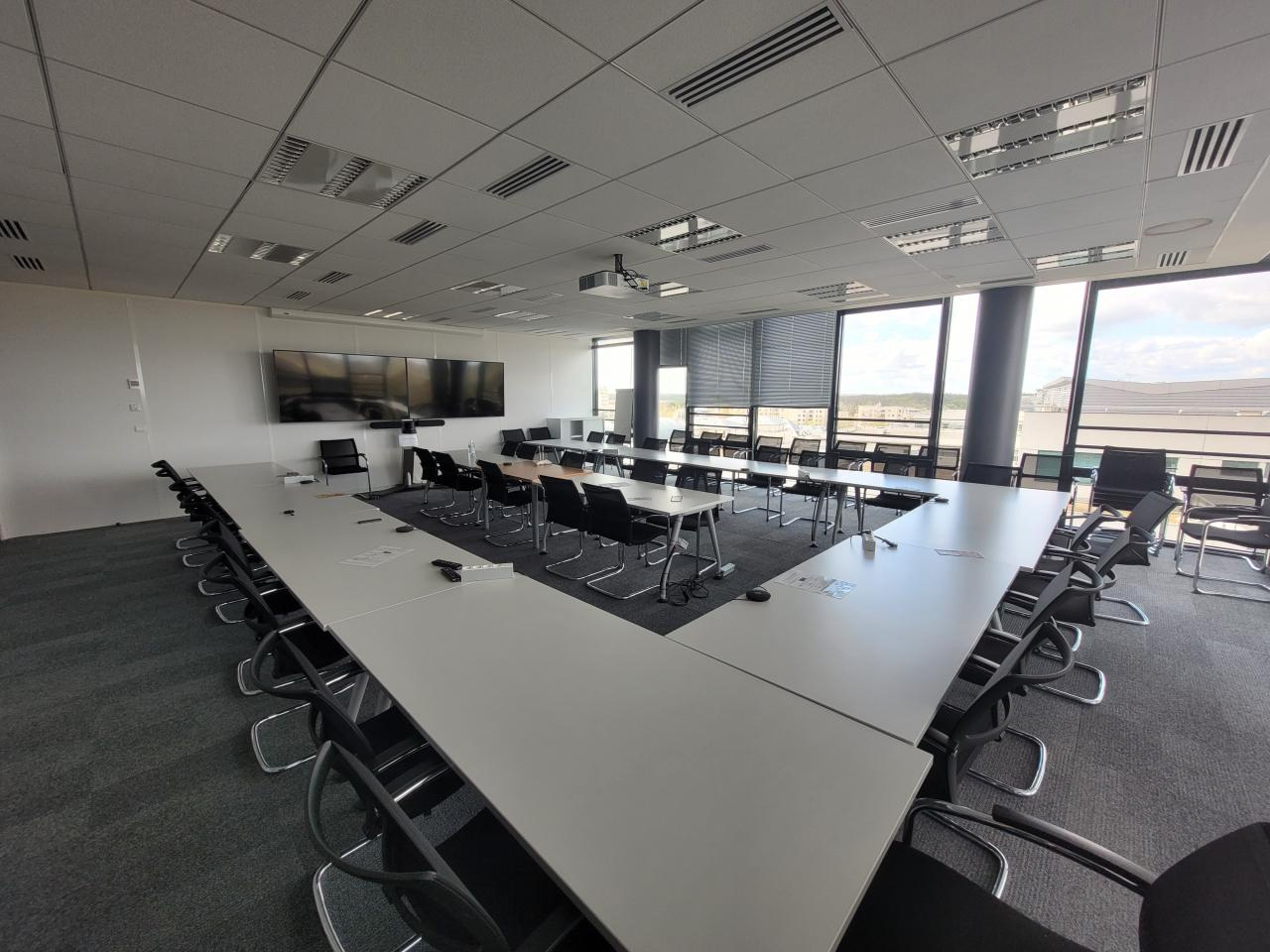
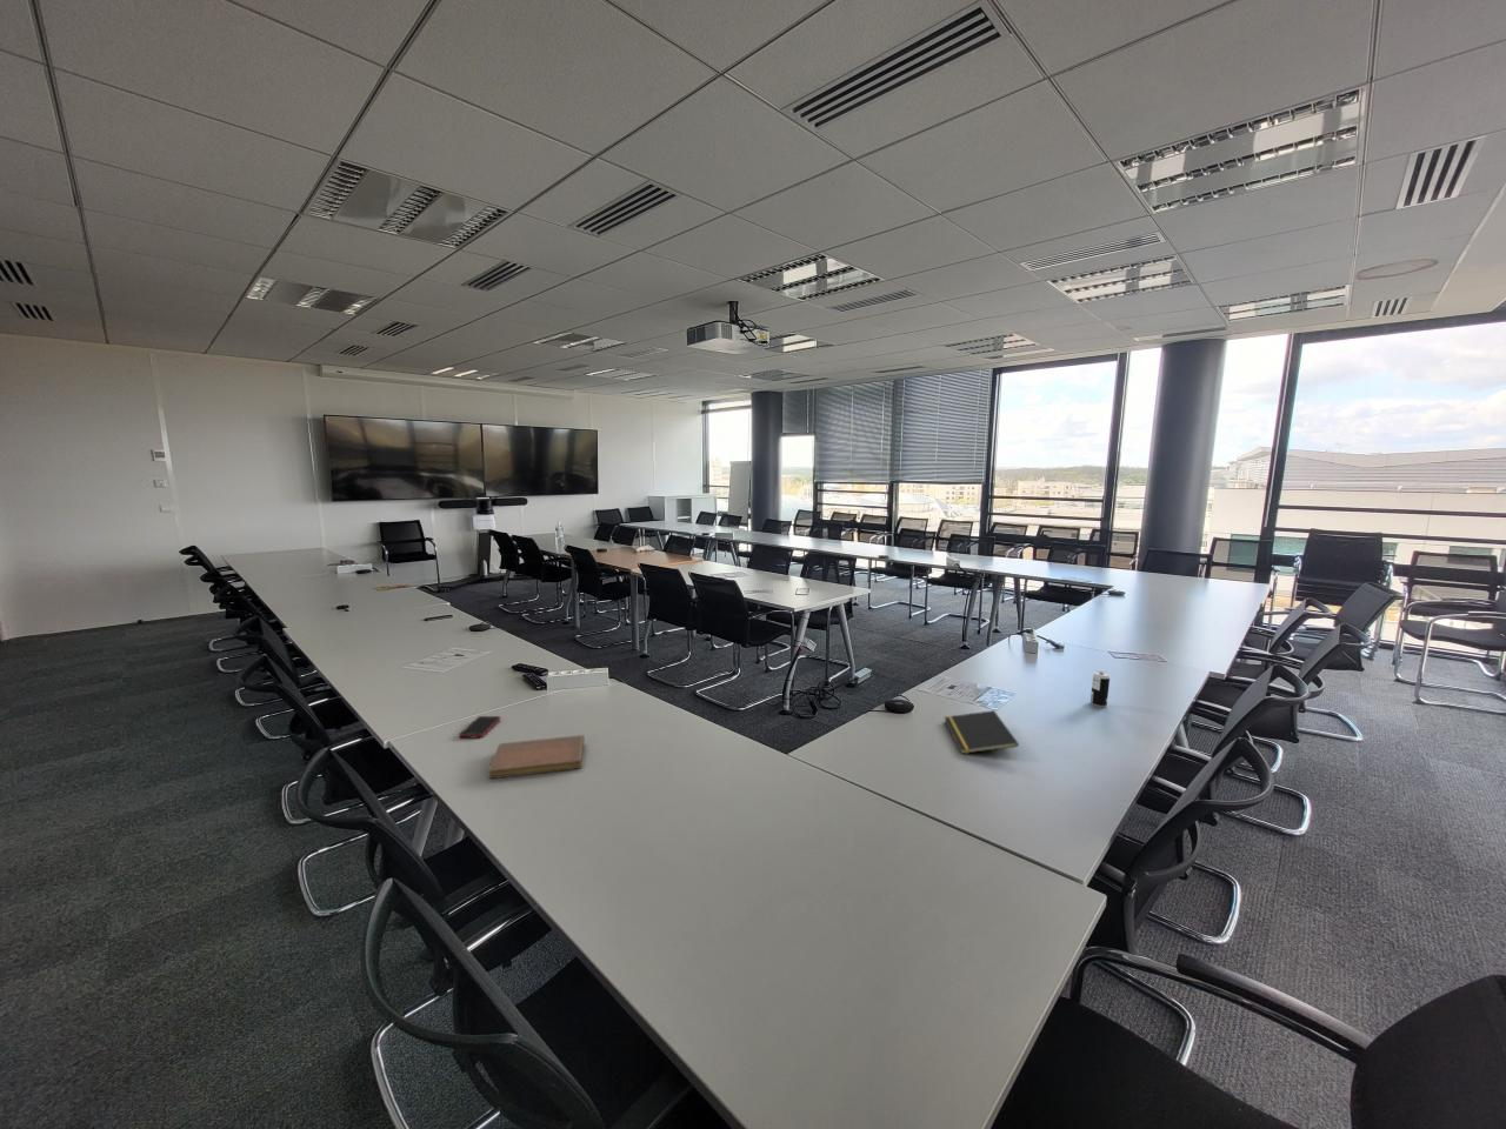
+ notepad [944,709,1020,755]
+ cell phone [458,715,502,739]
+ notebook [487,734,585,779]
+ beverage can [1090,670,1111,708]
